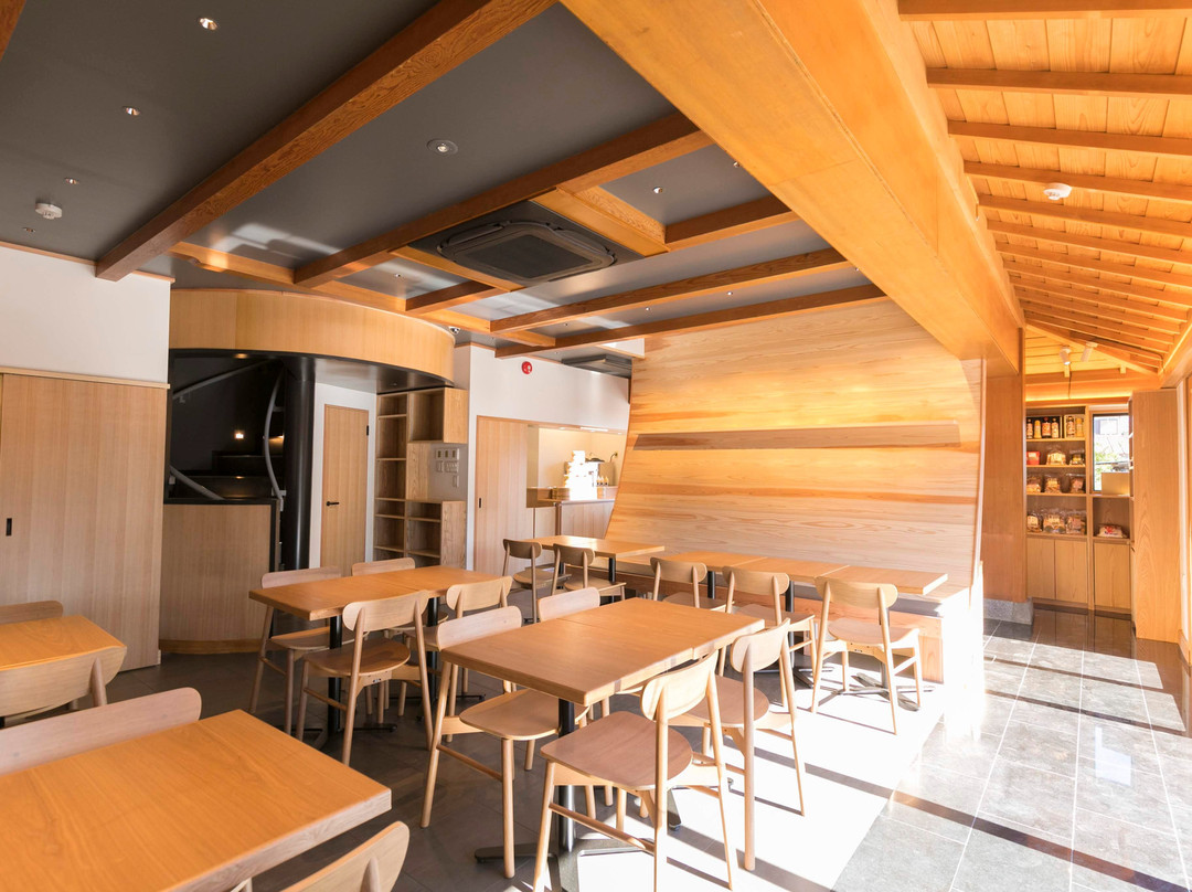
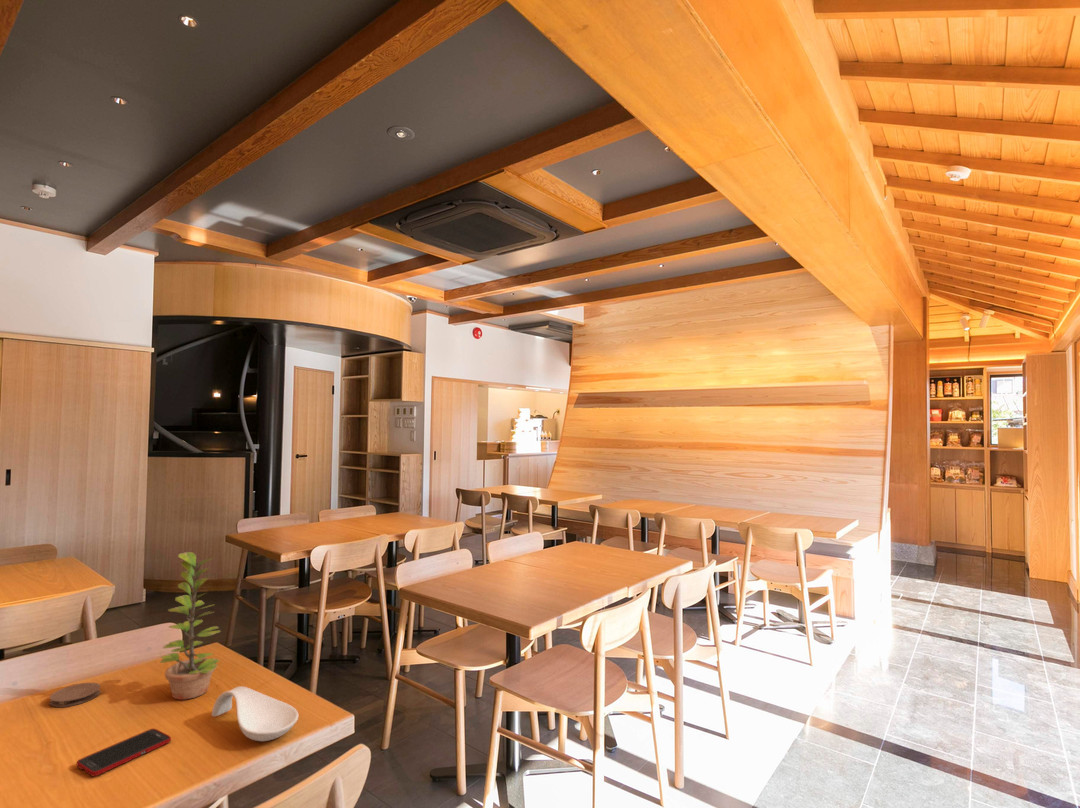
+ coaster [49,682,102,708]
+ spoon rest [211,685,299,742]
+ plant [159,551,222,701]
+ cell phone [76,728,172,777]
